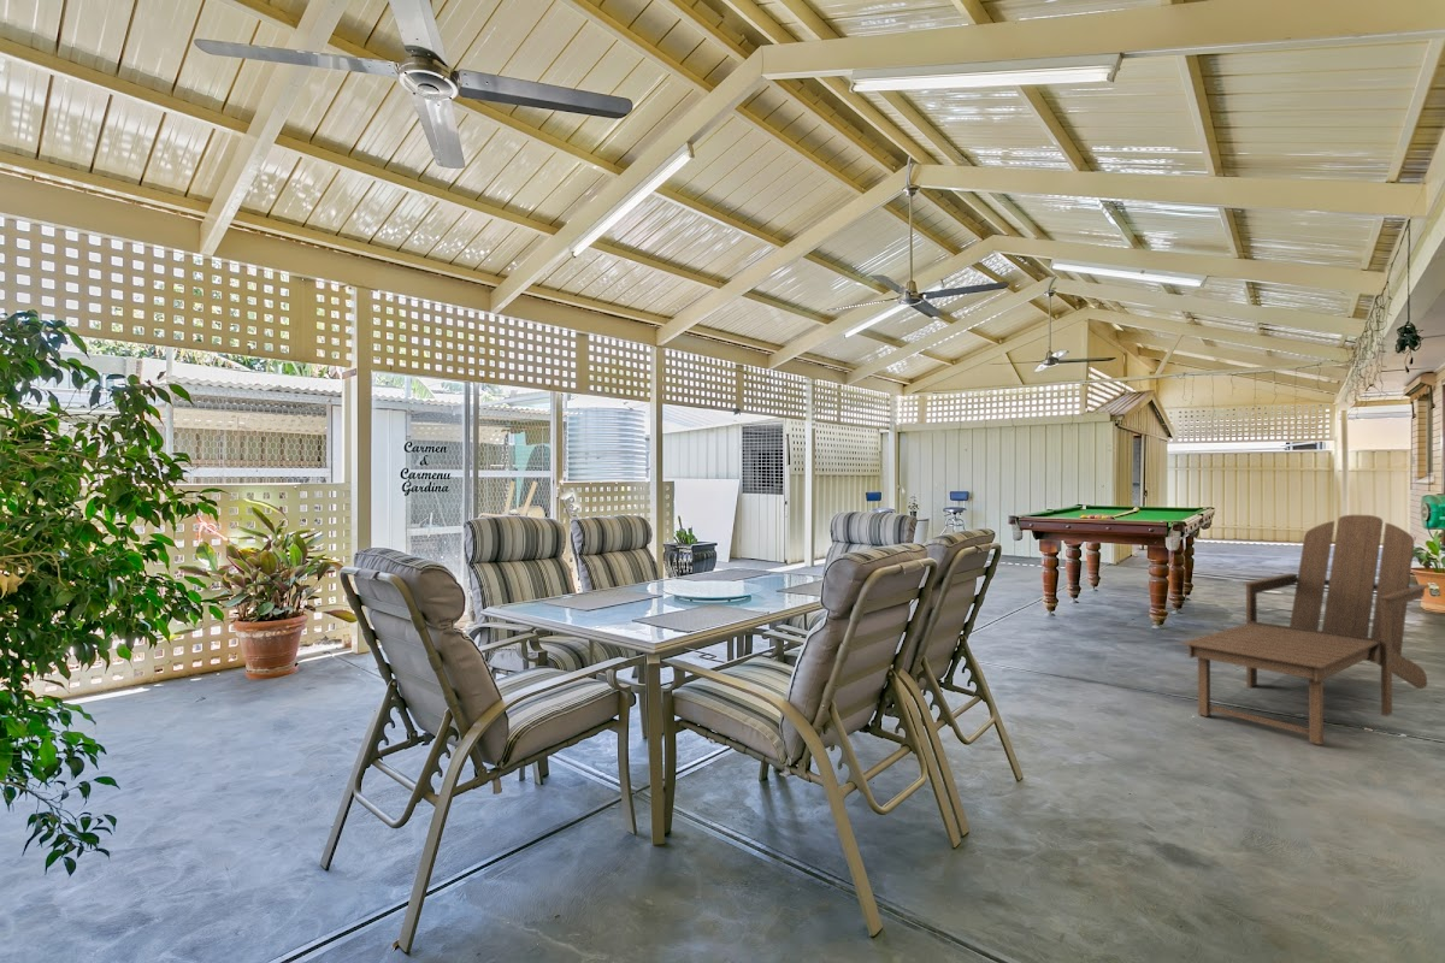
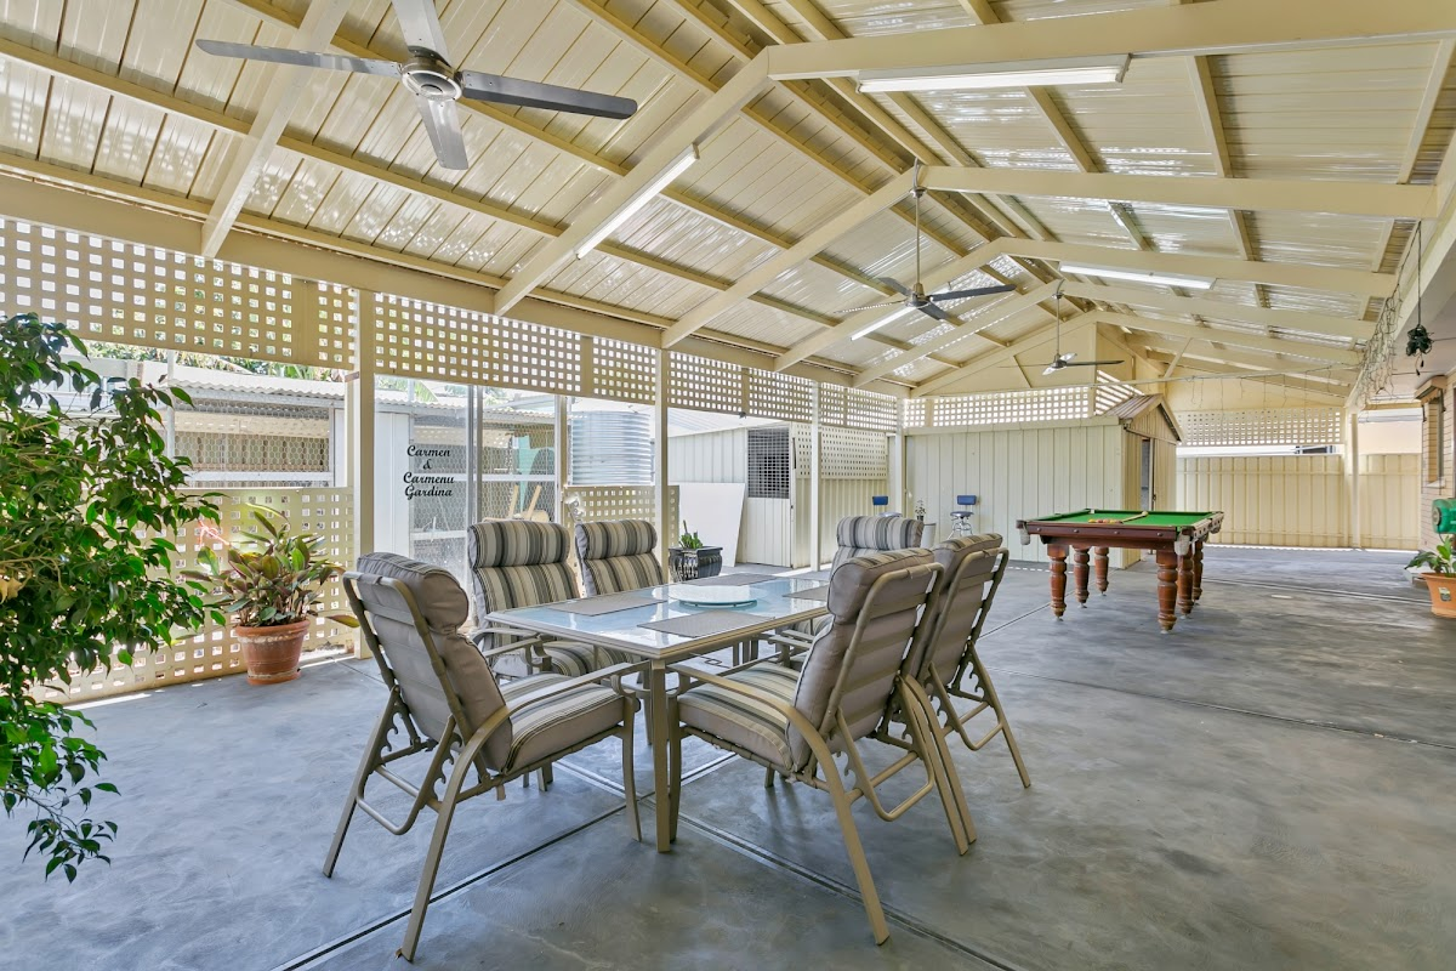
- lounge chair [1181,514,1432,746]
